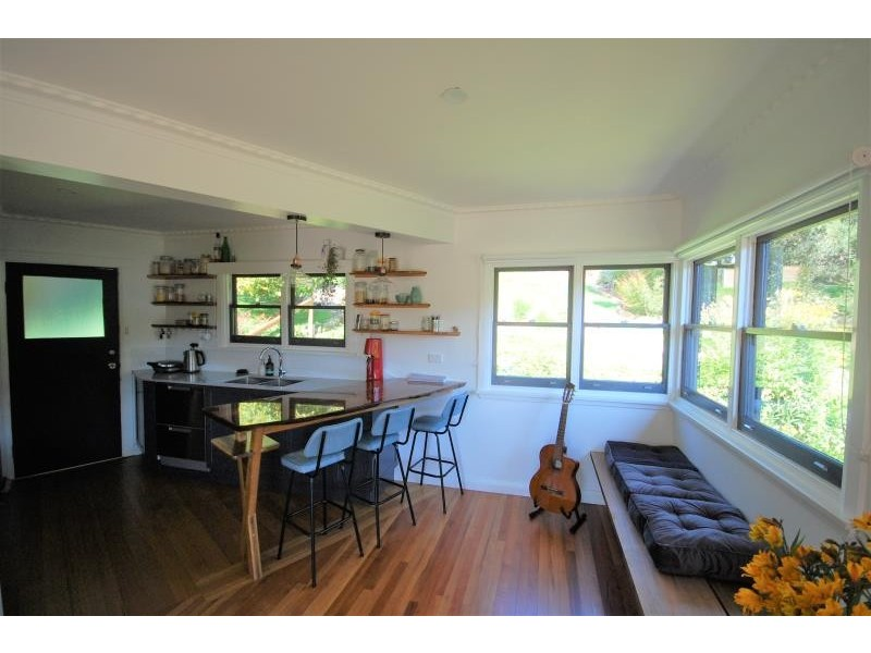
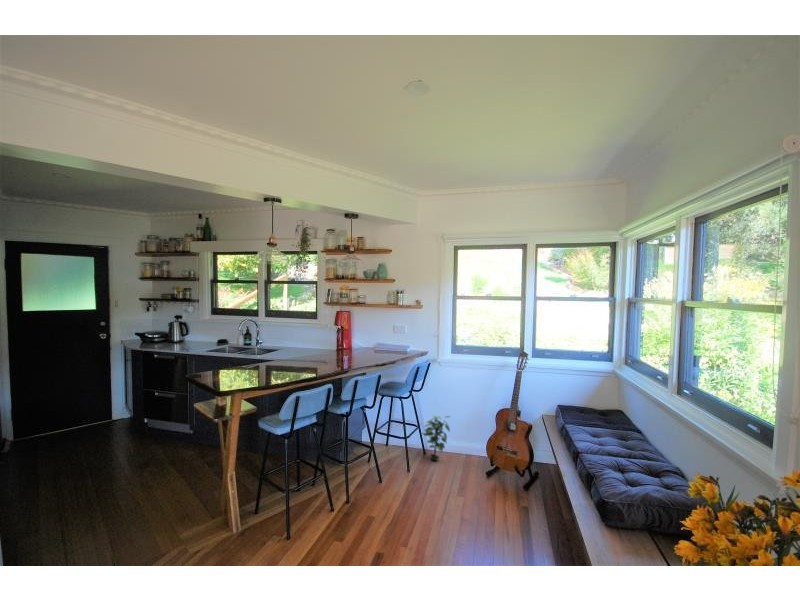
+ potted plant [420,415,452,461]
